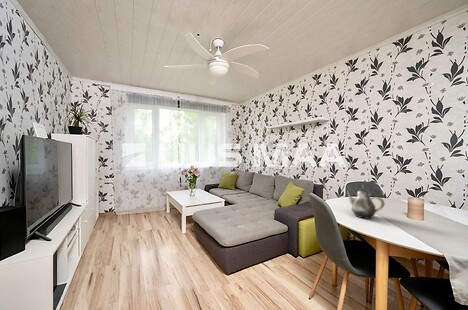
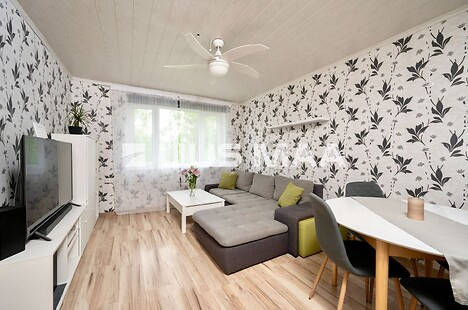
- teapot [346,184,386,220]
